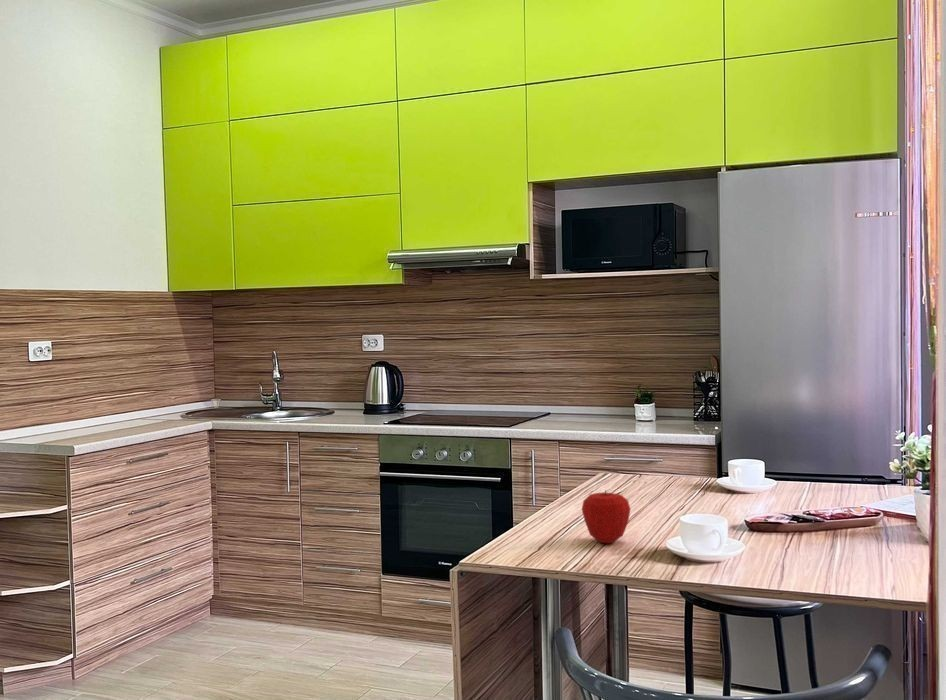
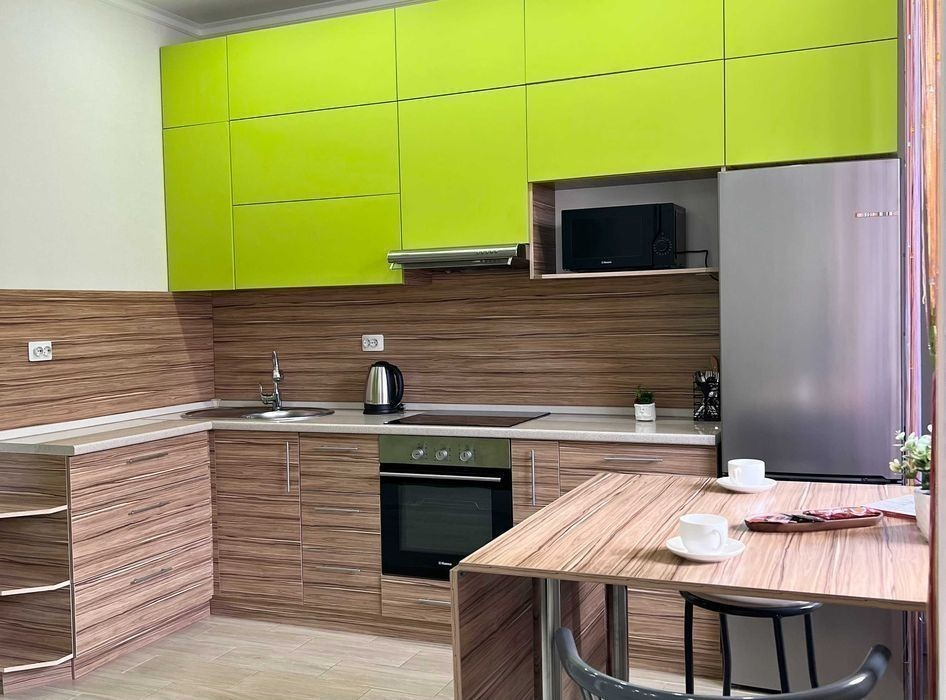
- apple [581,489,631,544]
